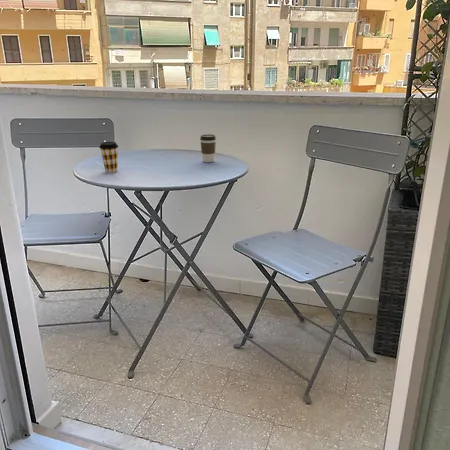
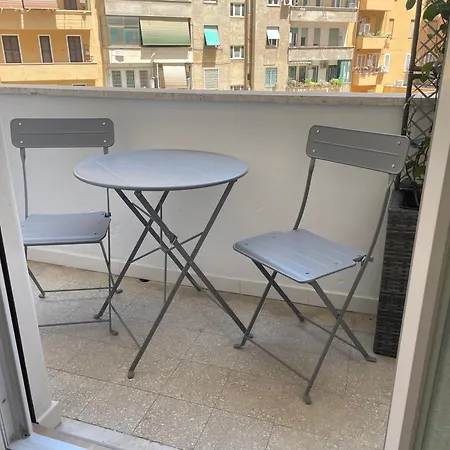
- coffee cup [199,133,217,163]
- coffee cup [98,141,119,174]
